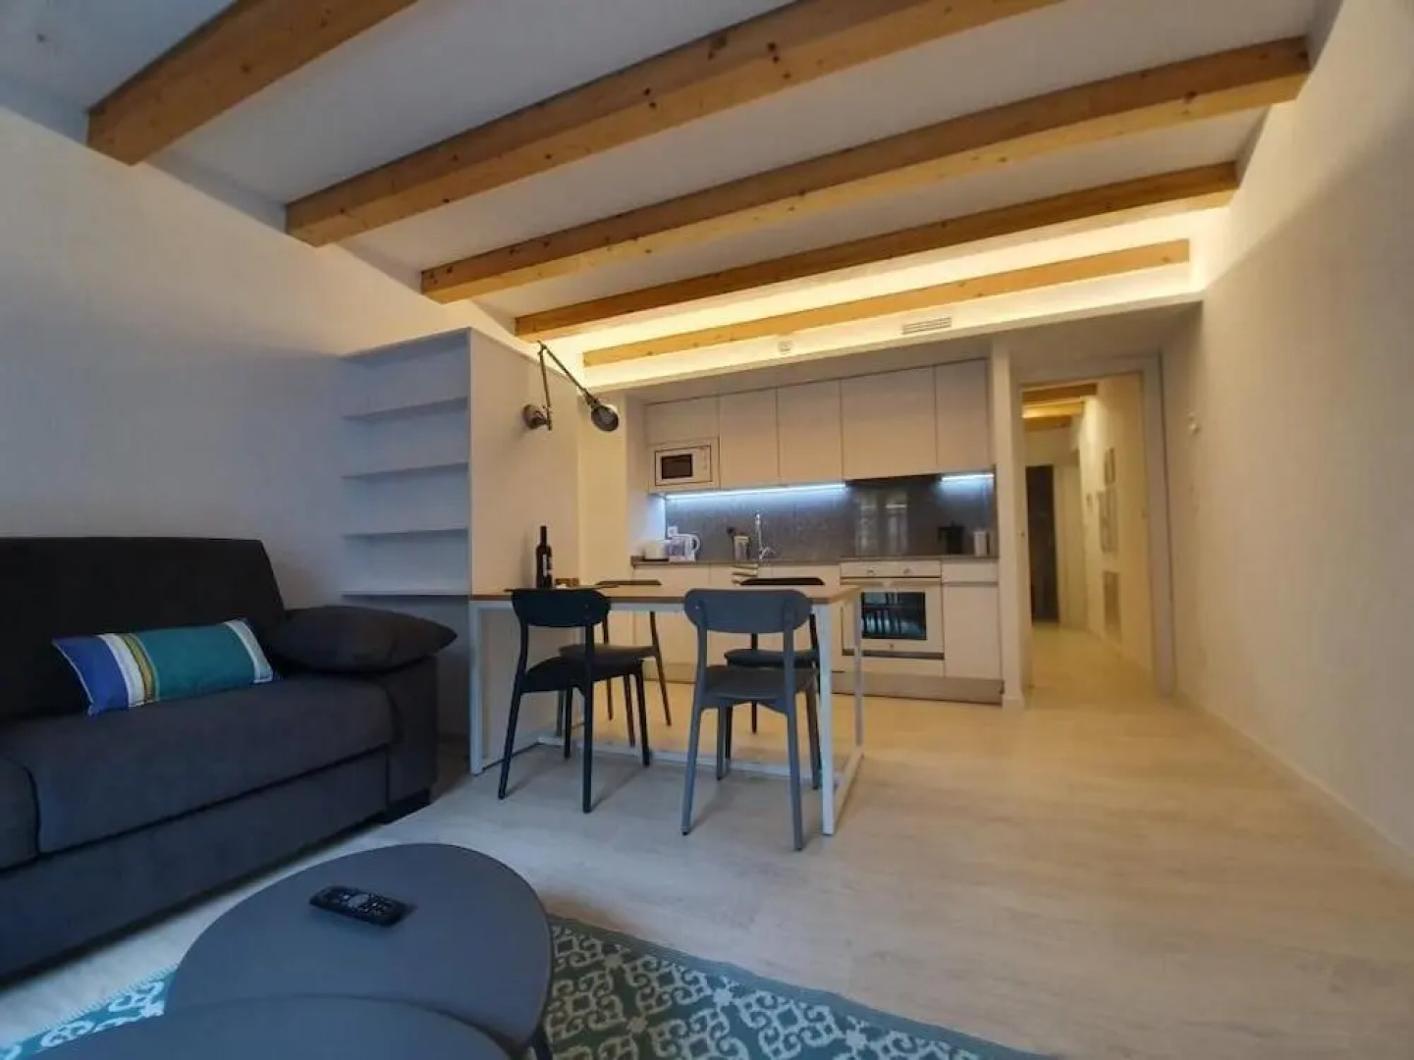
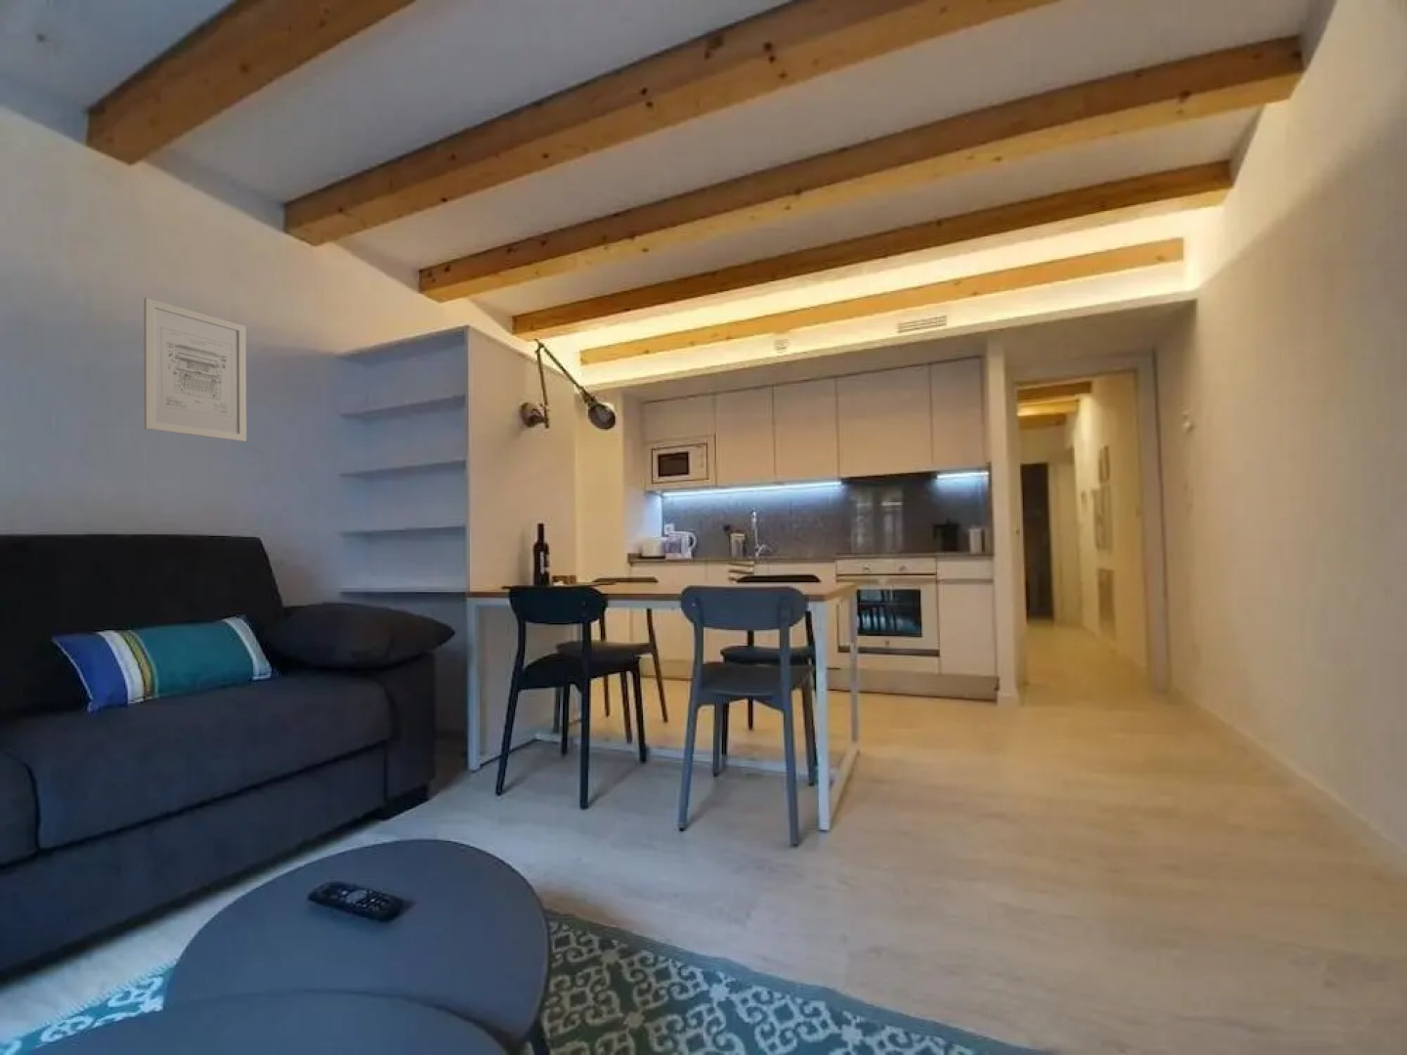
+ wall art [144,297,247,442]
